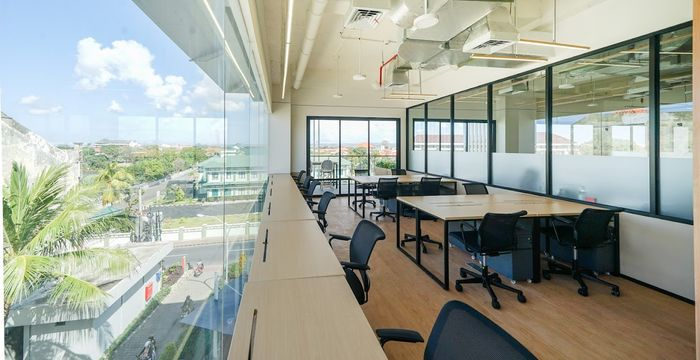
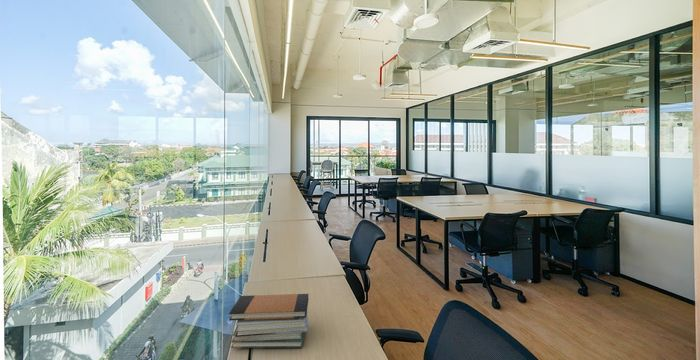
+ book stack [228,293,309,349]
